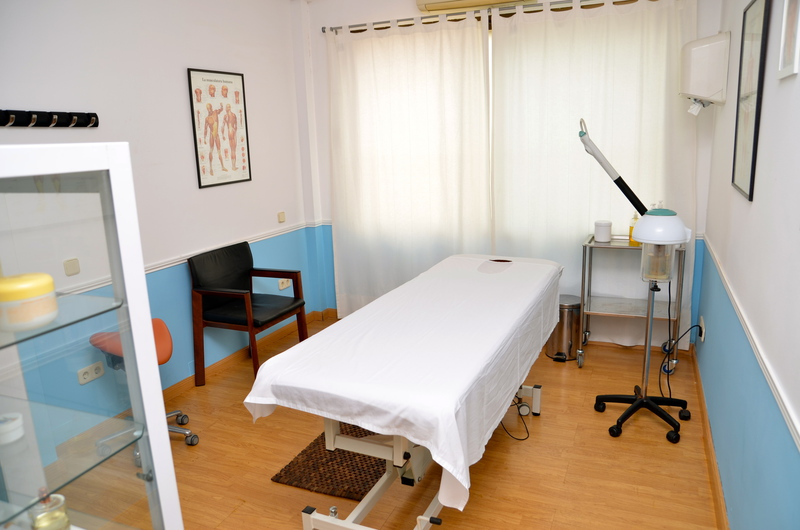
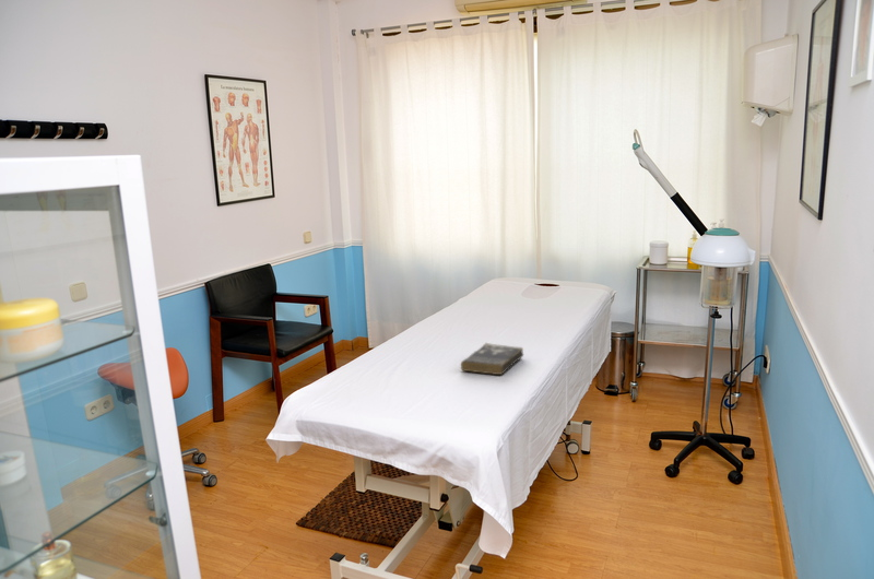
+ book [460,342,524,376]
